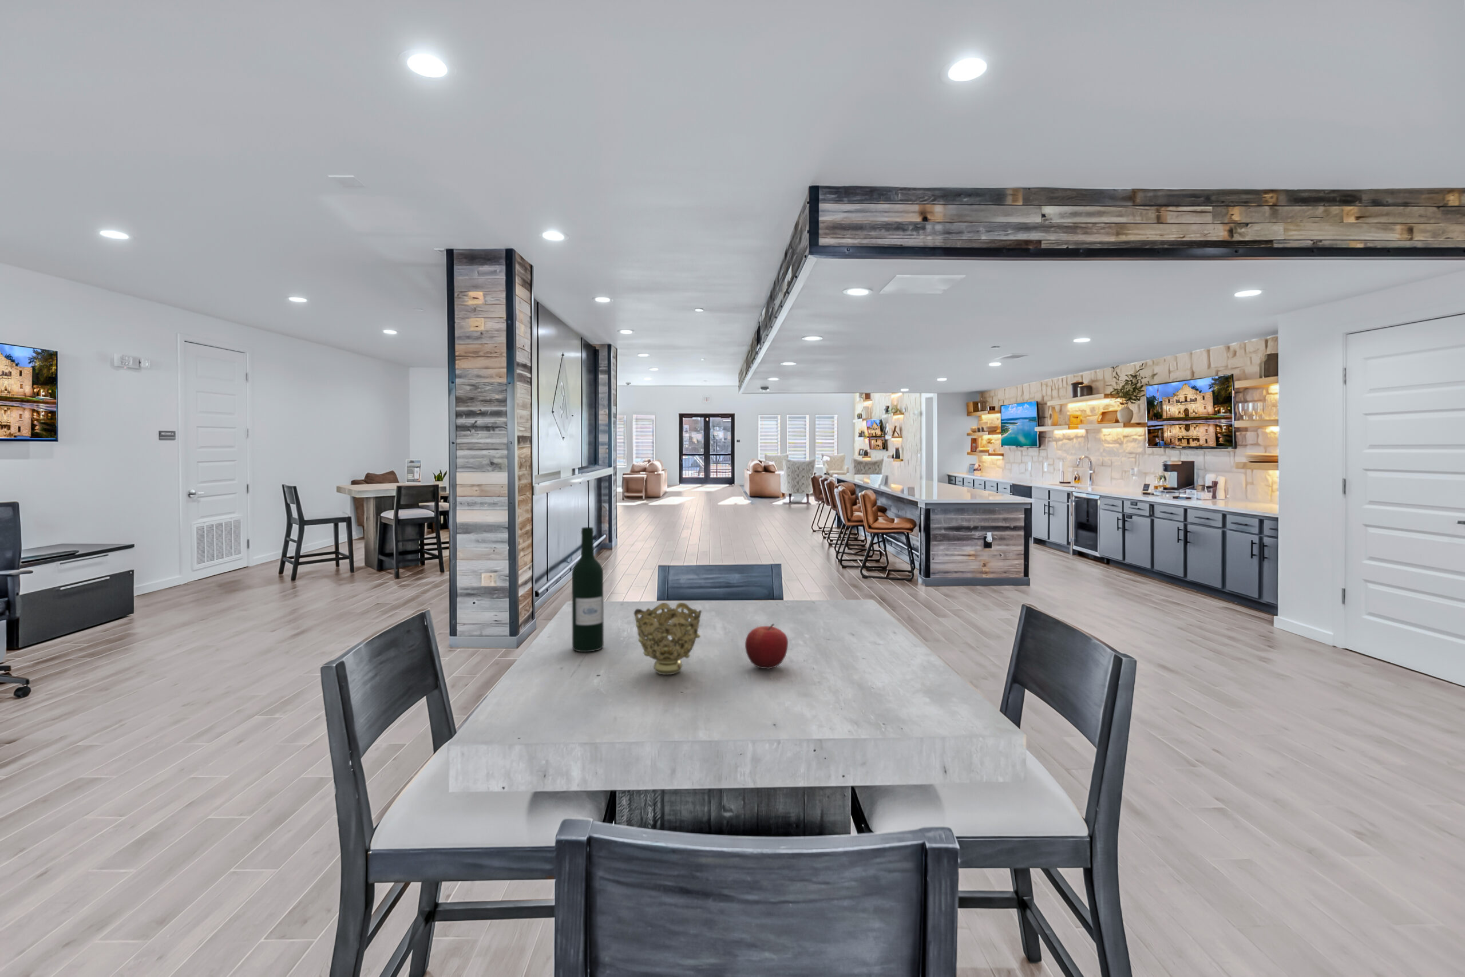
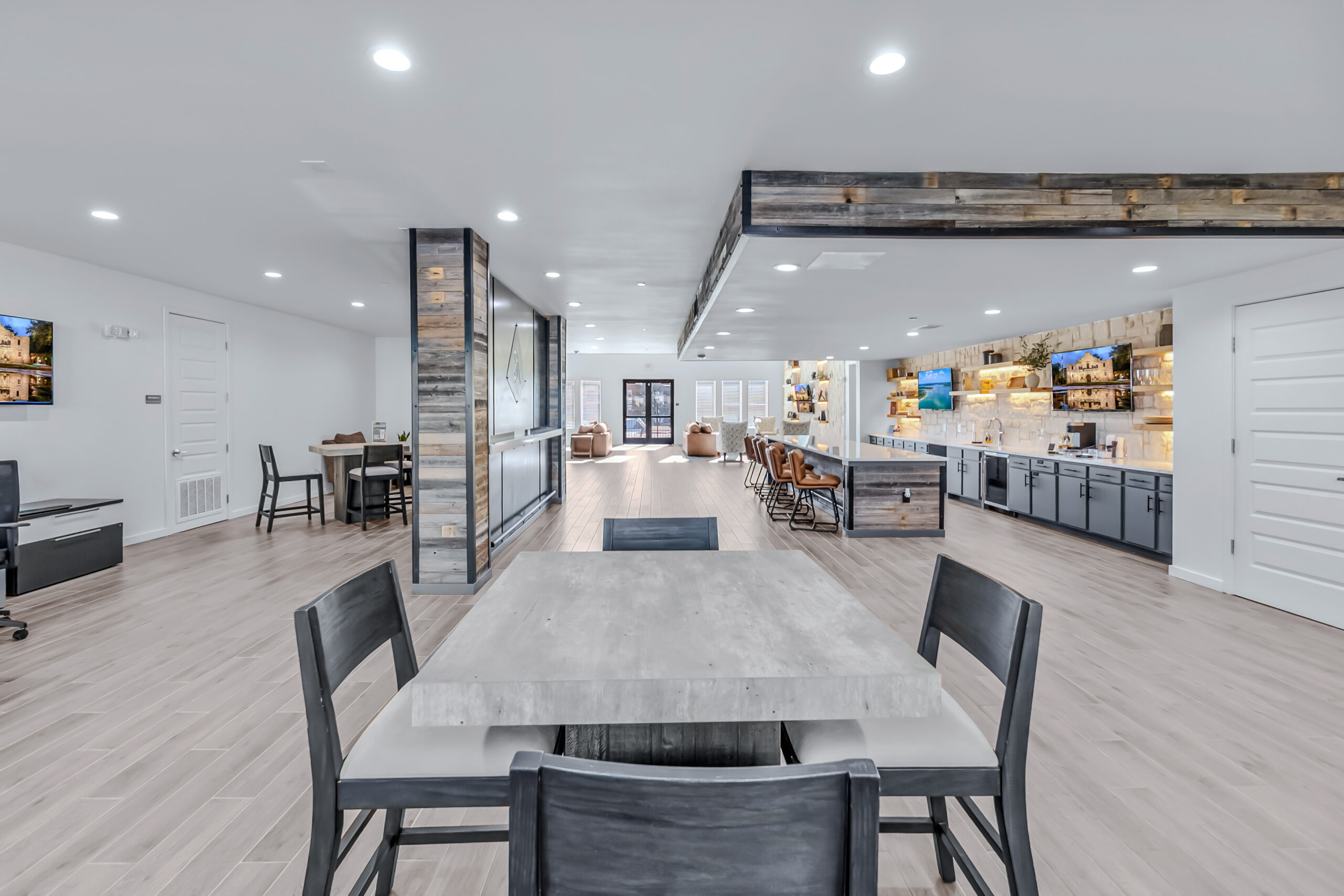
- wine bottle [571,527,604,652]
- decorative bowl [633,602,702,675]
- fruit [744,623,788,670]
